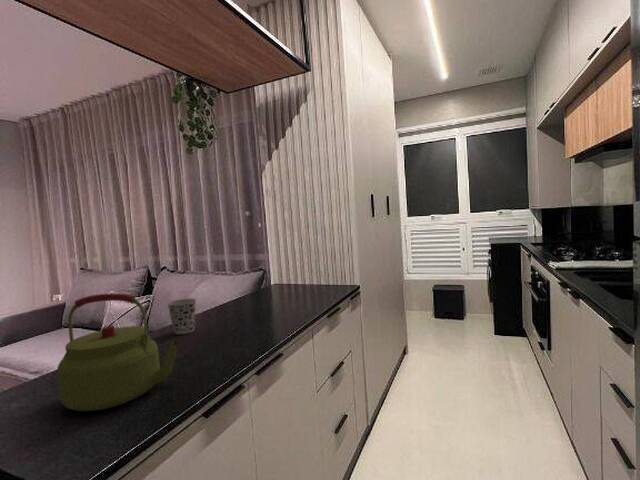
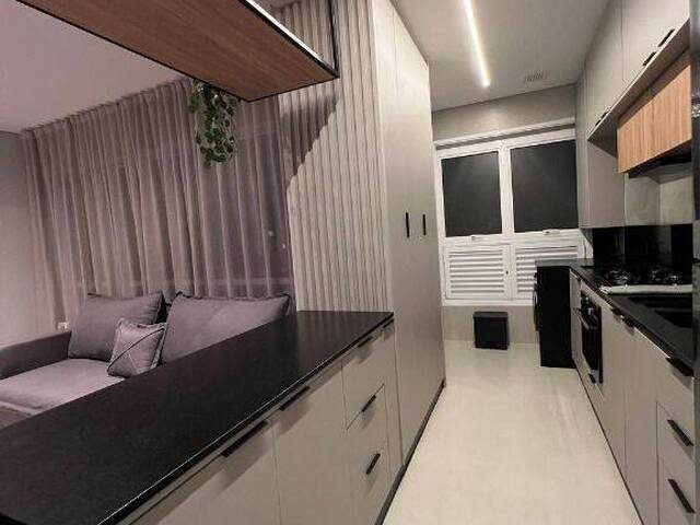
- kettle [56,293,181,412]
- cup [166,298,197,335]
